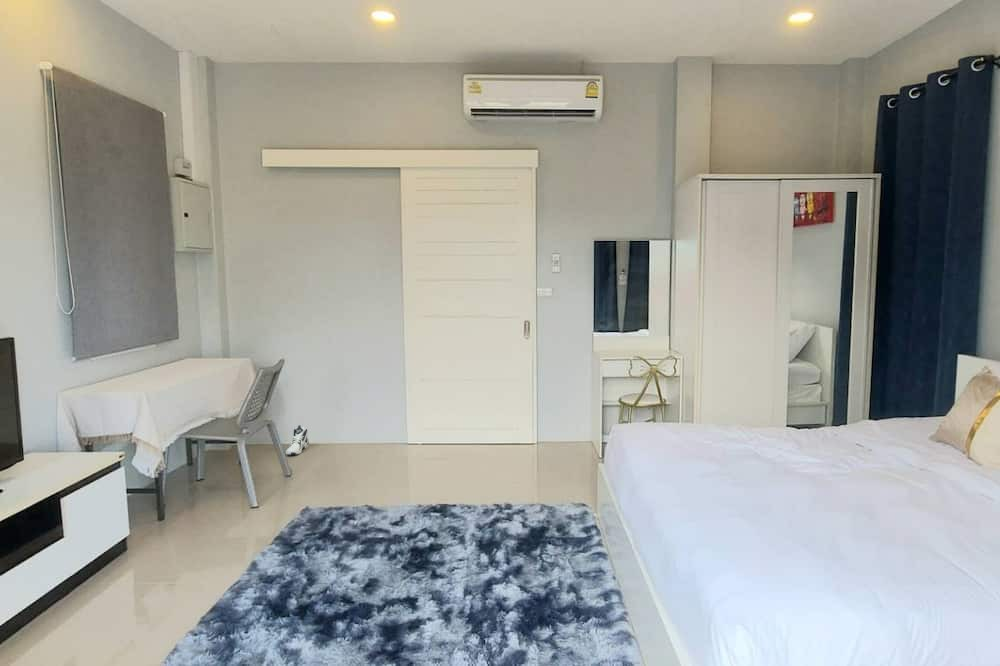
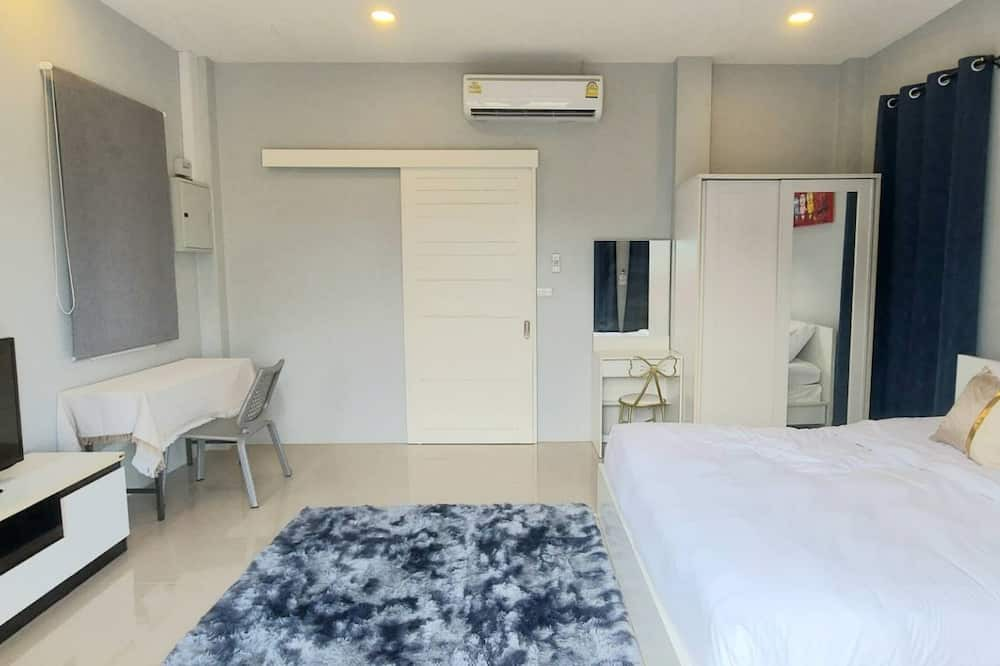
- sneaker [285,424,310,455]
